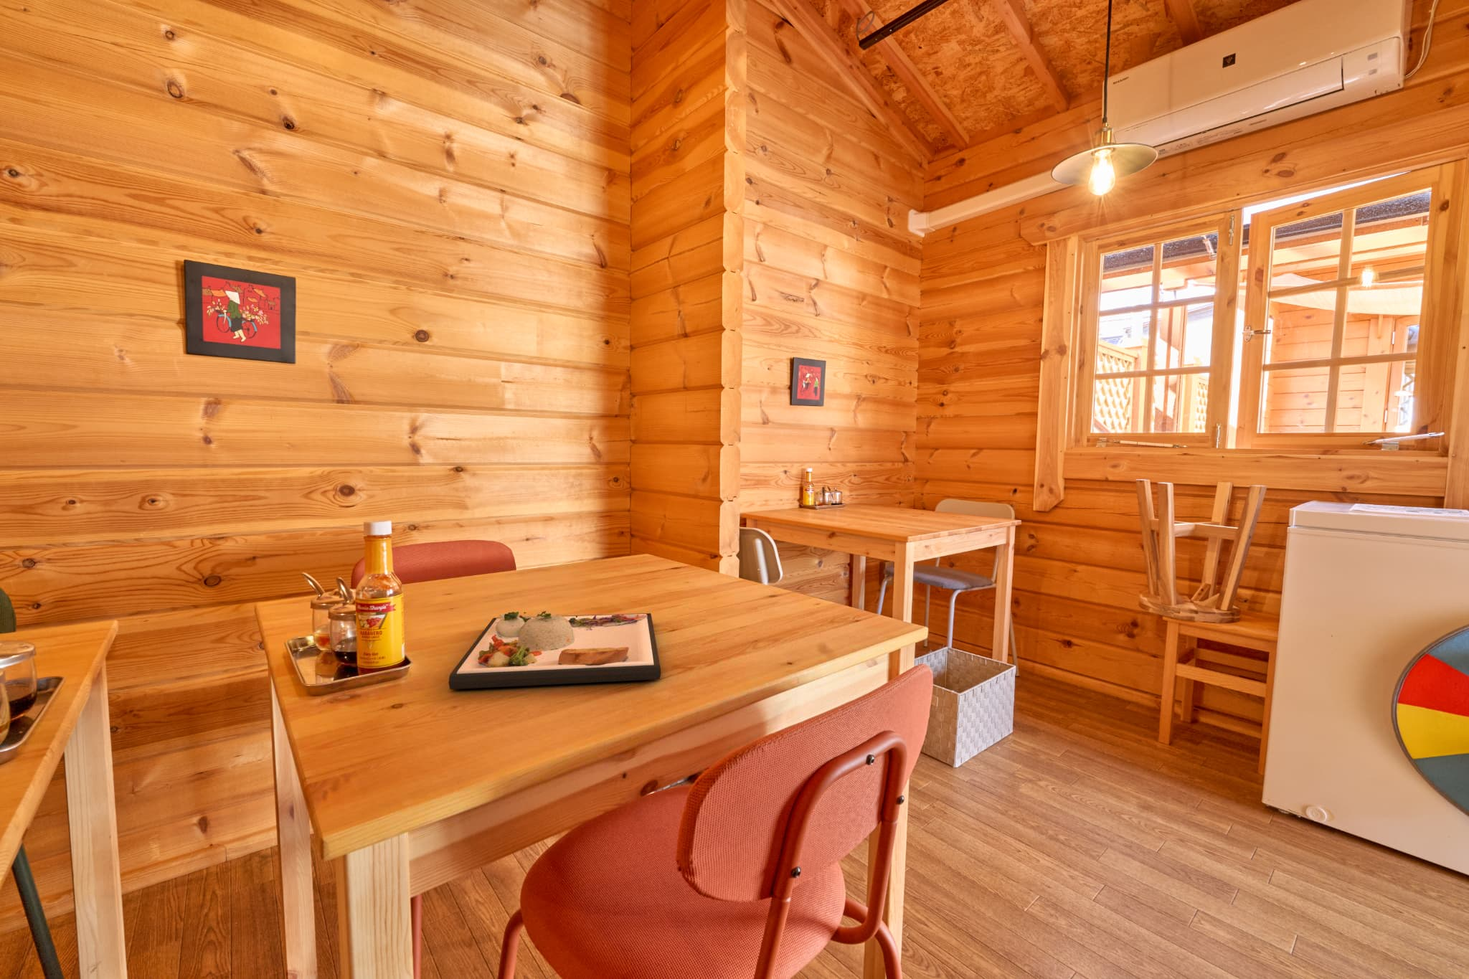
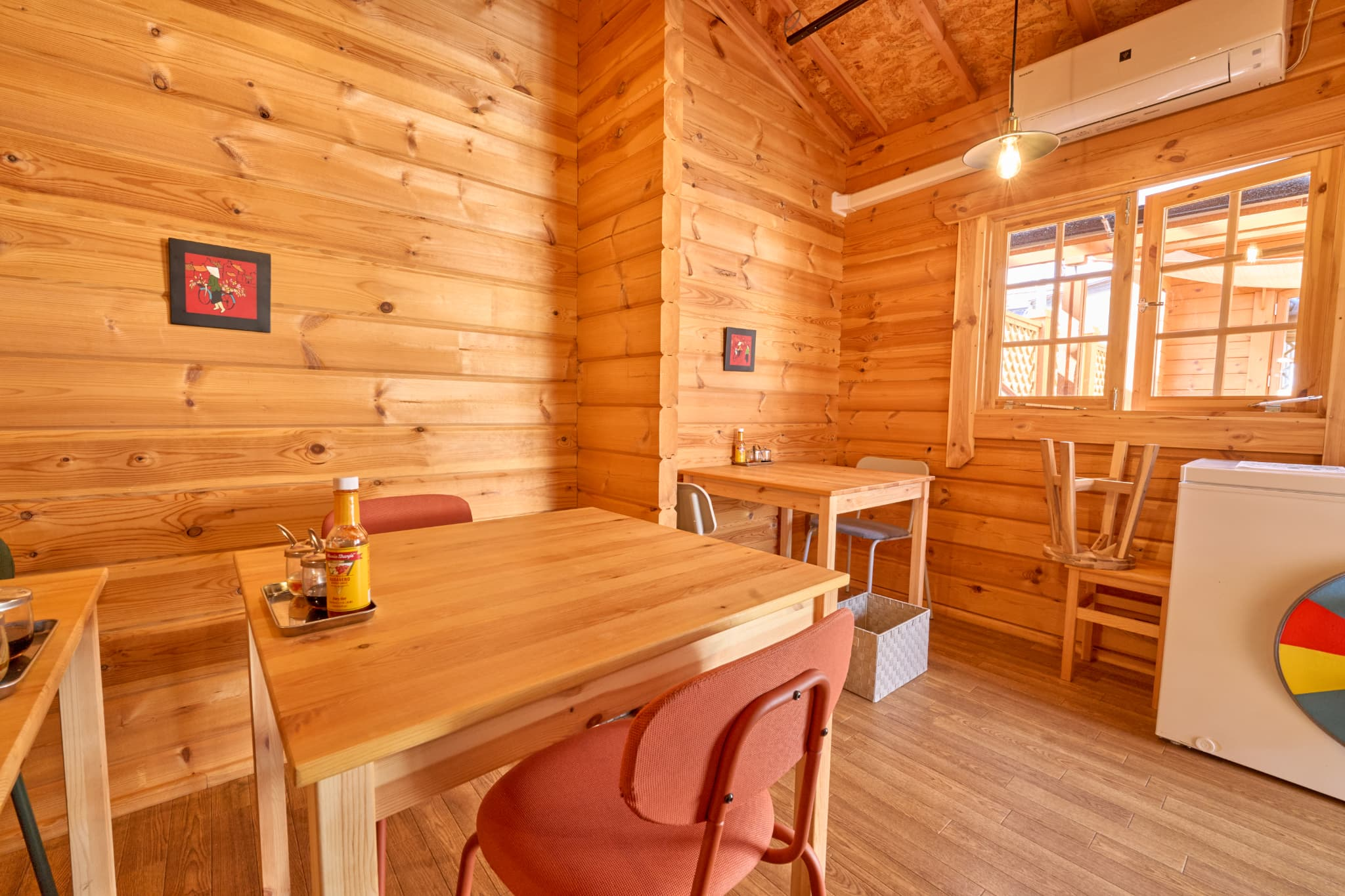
- dinner plate [448,611,662,689]
